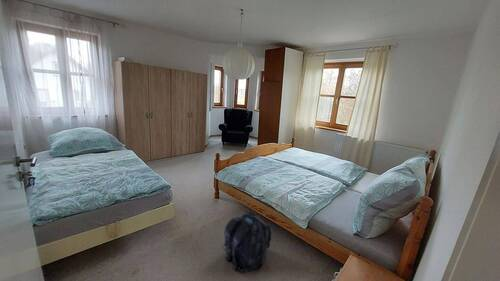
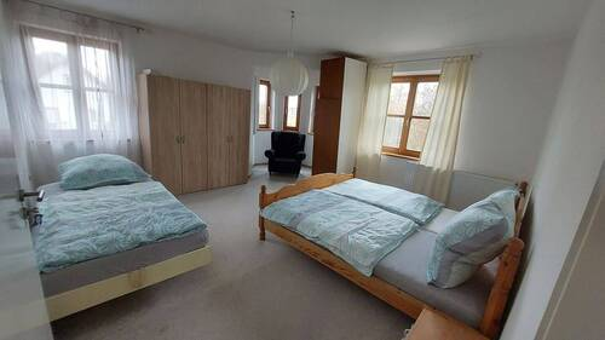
- backpack [221,210,272,274]
